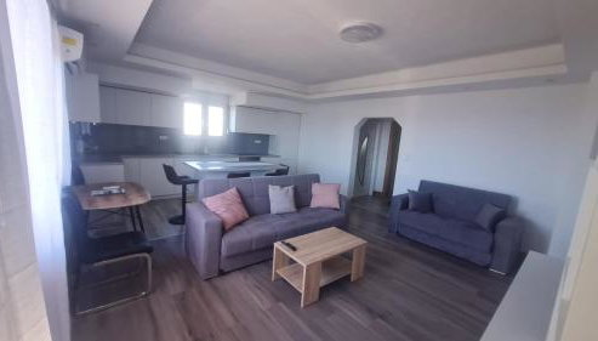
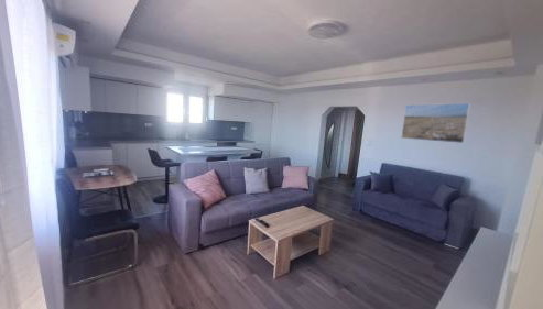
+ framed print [400,102,471,144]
